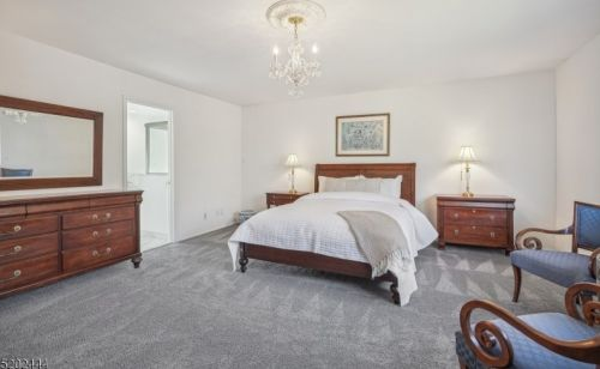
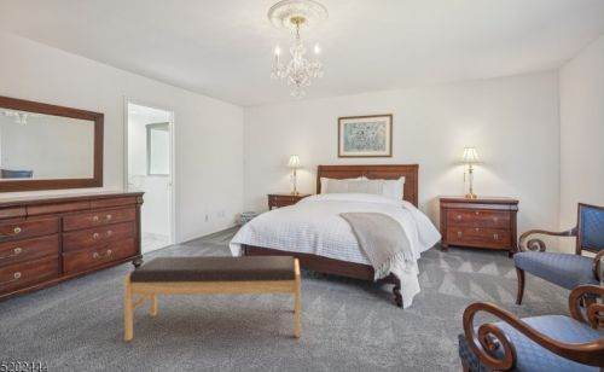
+ bench [123,255,301,342]
